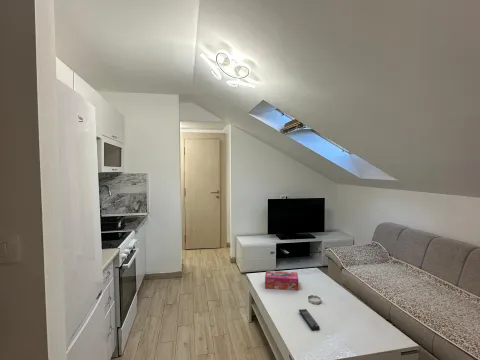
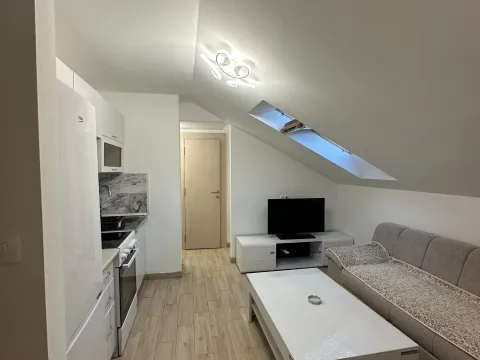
- tissue box [264,270,299,291]
- remote control [298,308,321,332]
